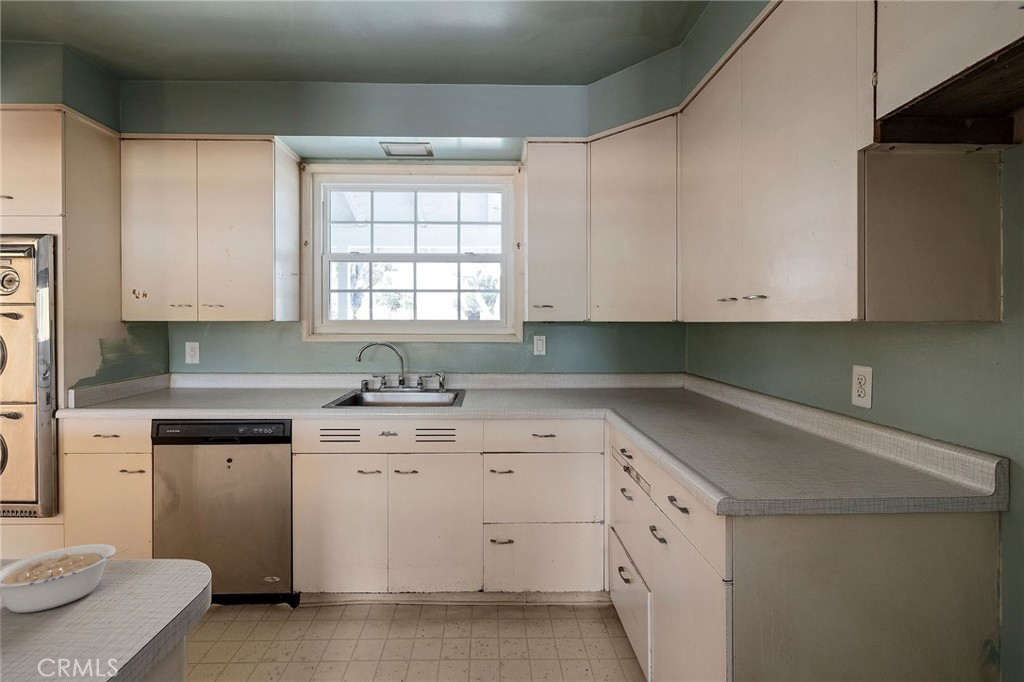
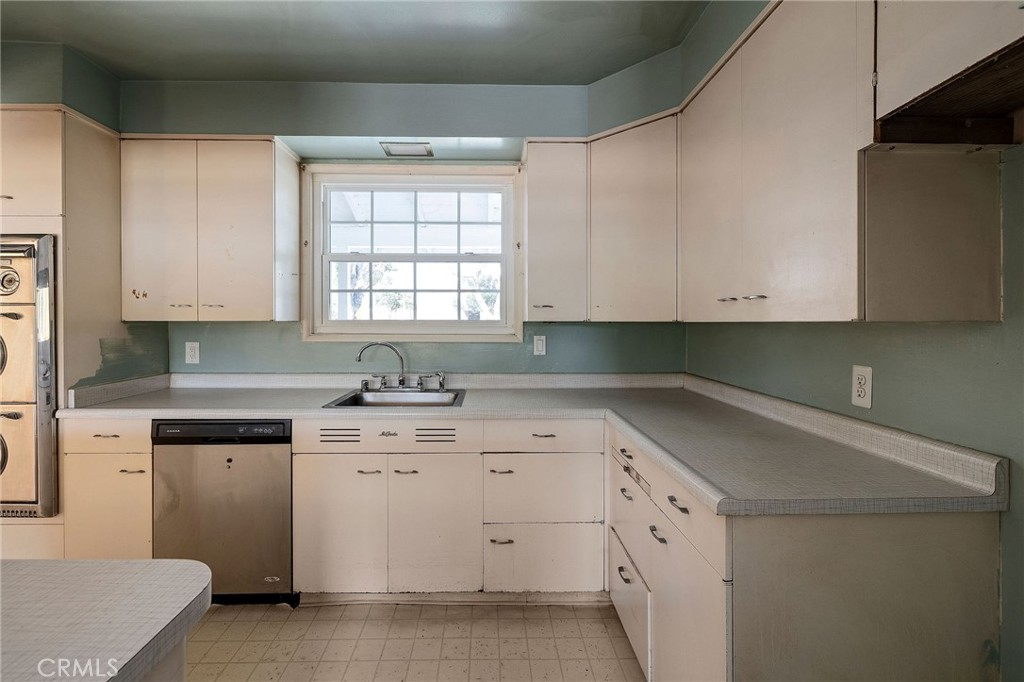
- legume [0,543,133,614]
